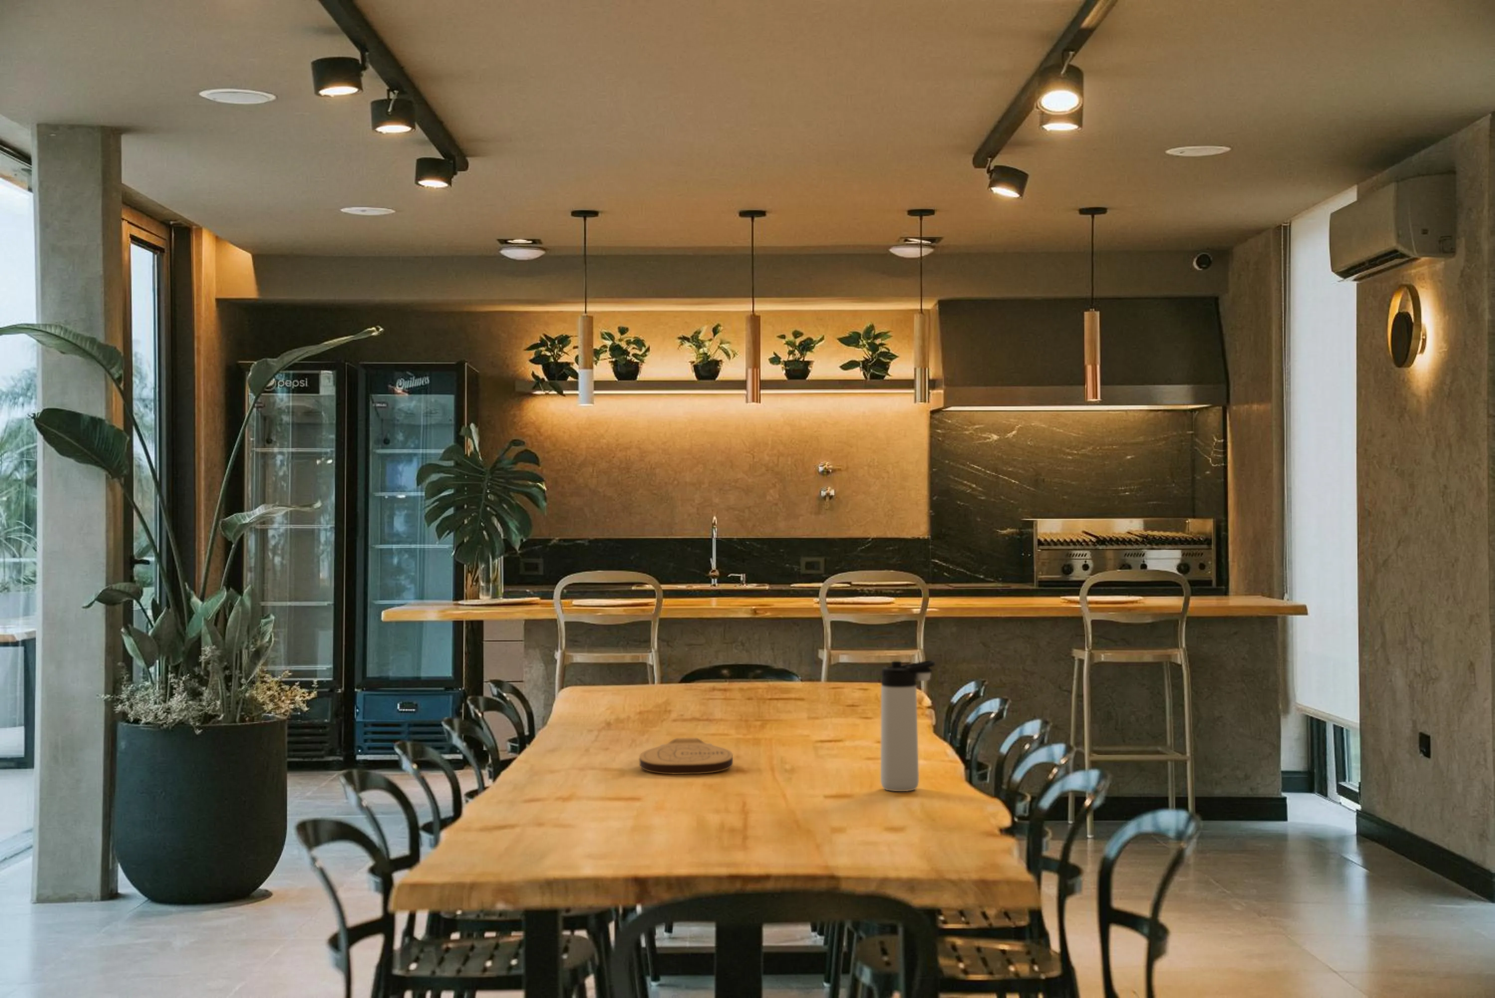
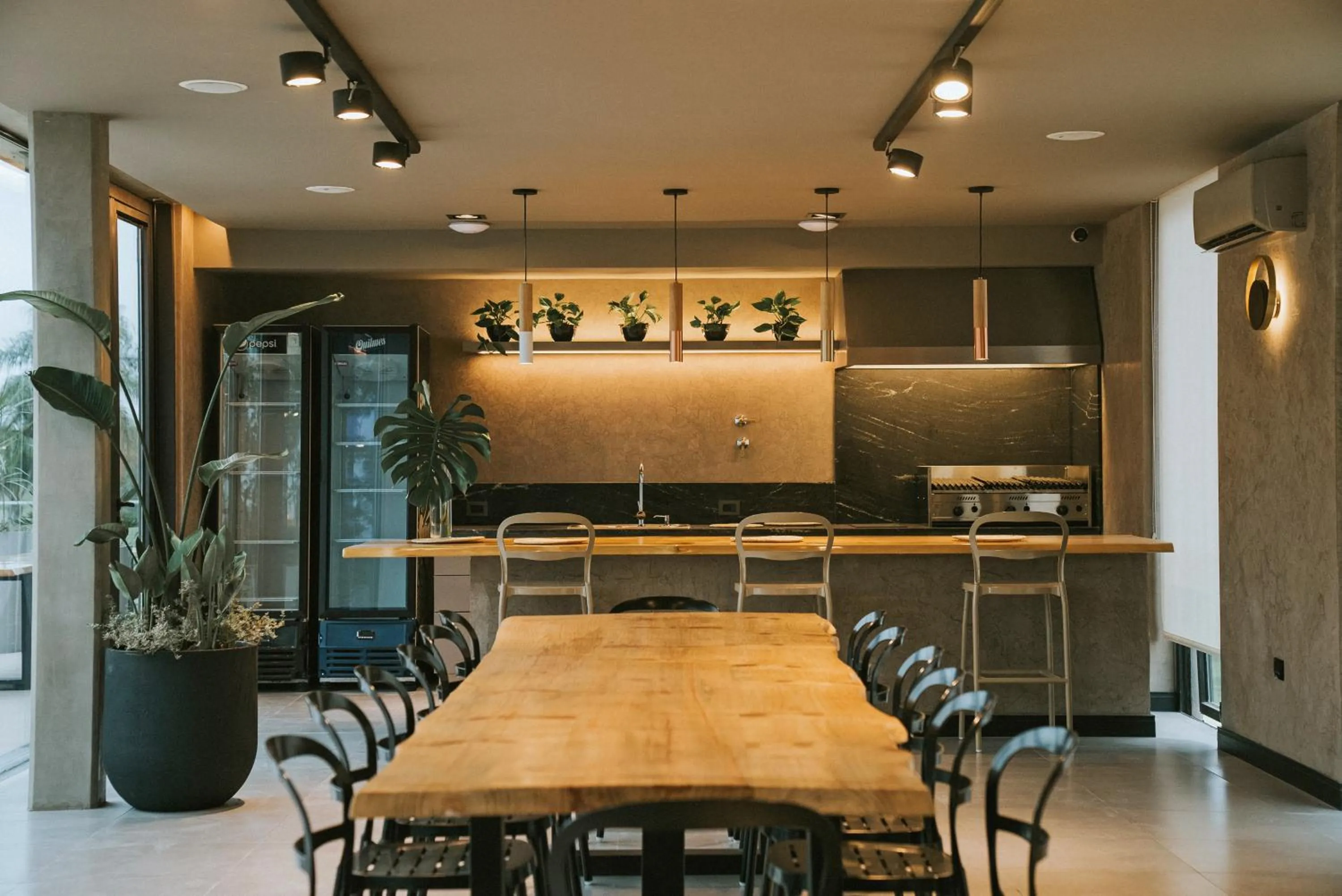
- thermos bottle [880,659,936,792]
- key chain [638,737,733,775]
